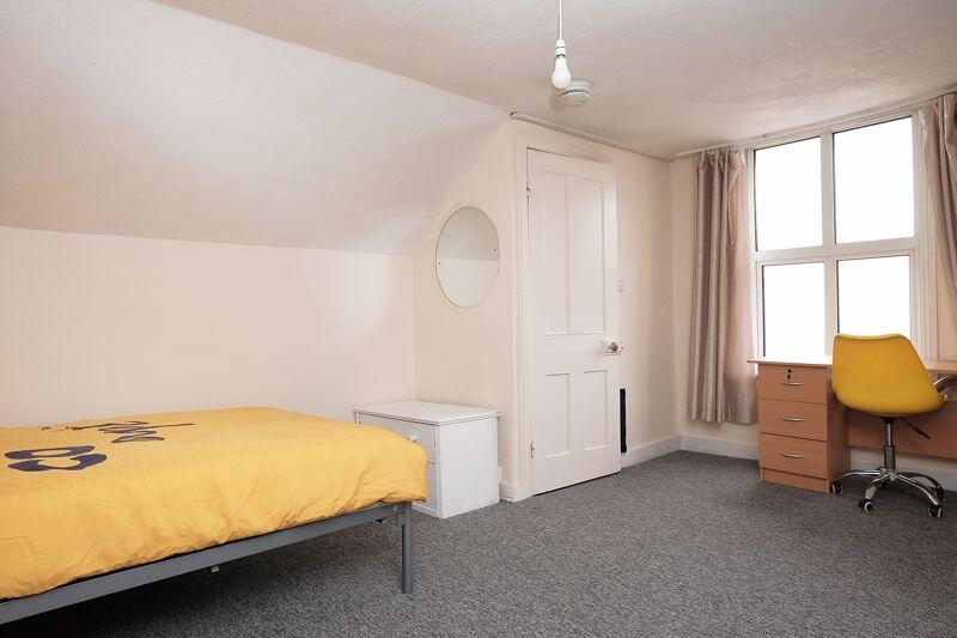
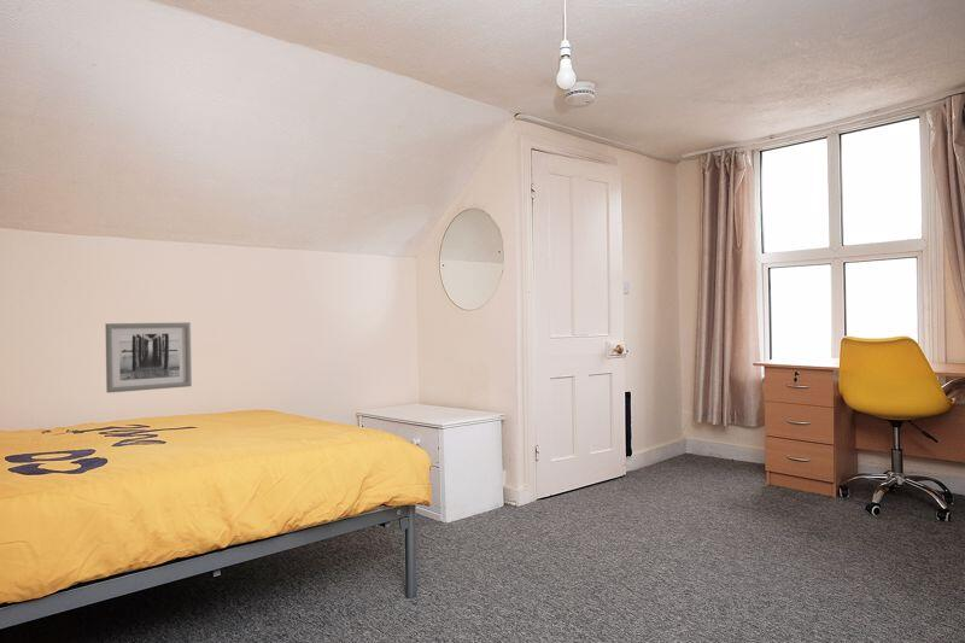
+ wall art [105,321,193,394]
